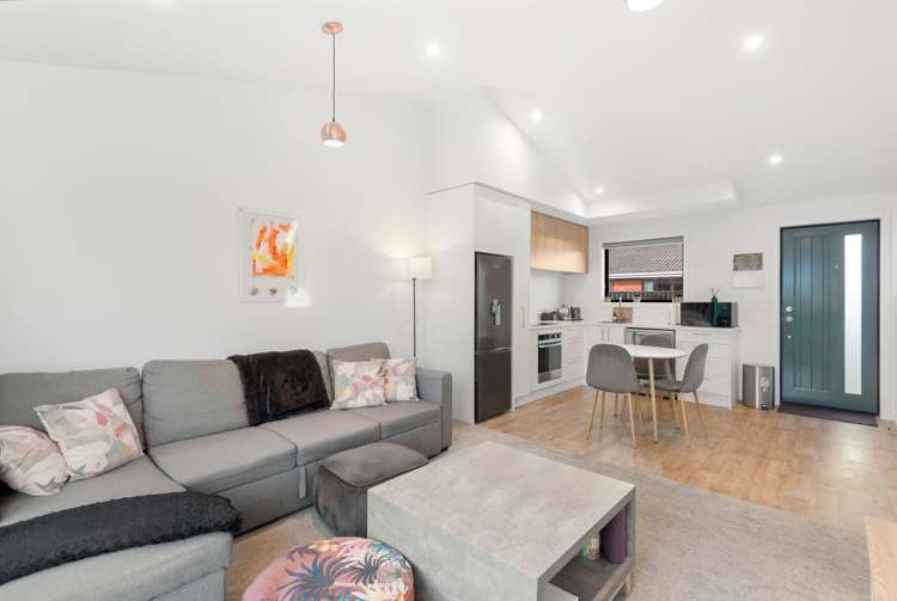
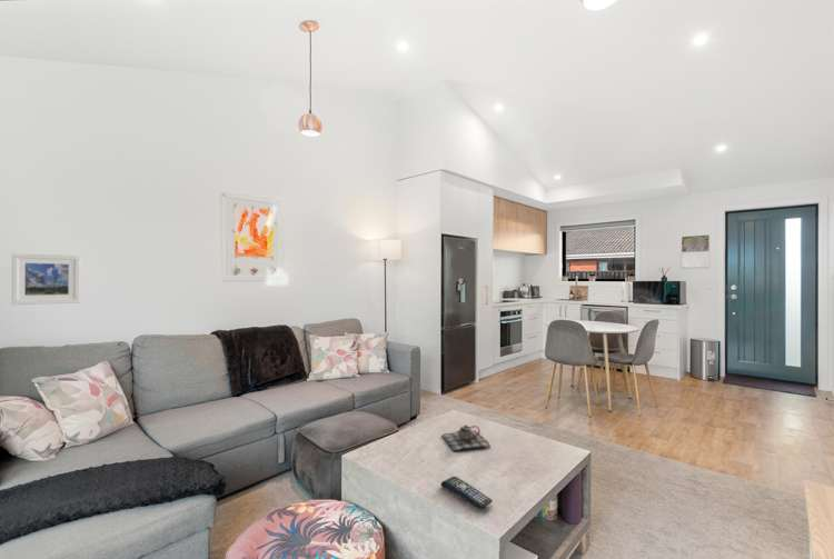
+ remote control [440,476,494,510]
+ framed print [11,252,81,306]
+ teapot [440,423,492,452]
